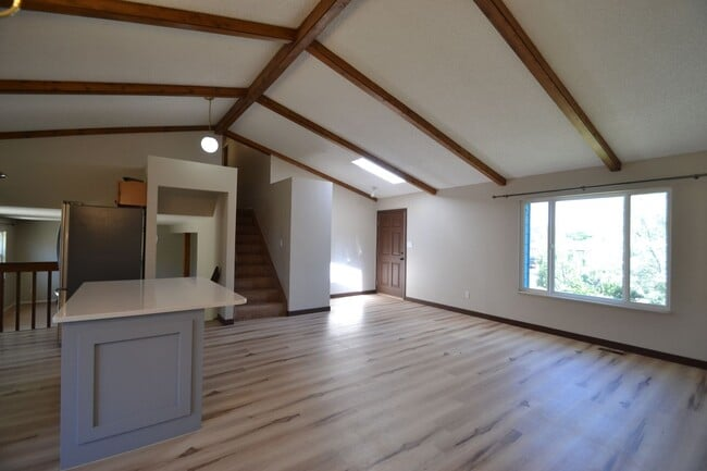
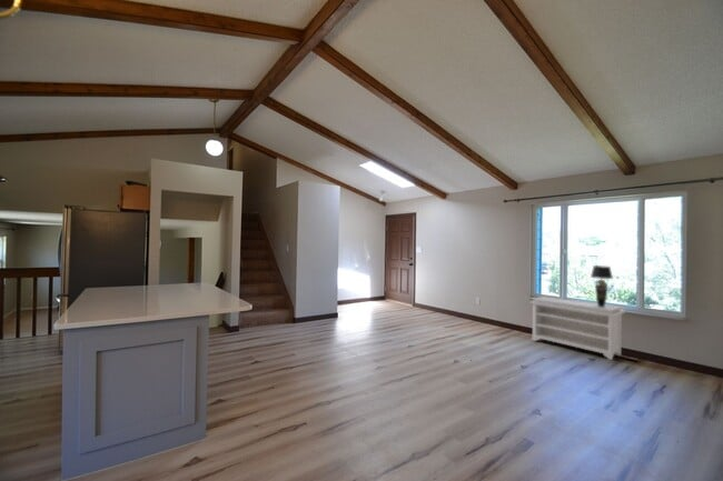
+ bench [529,295,626,361]
+ table lamp [590,264,614,307]
